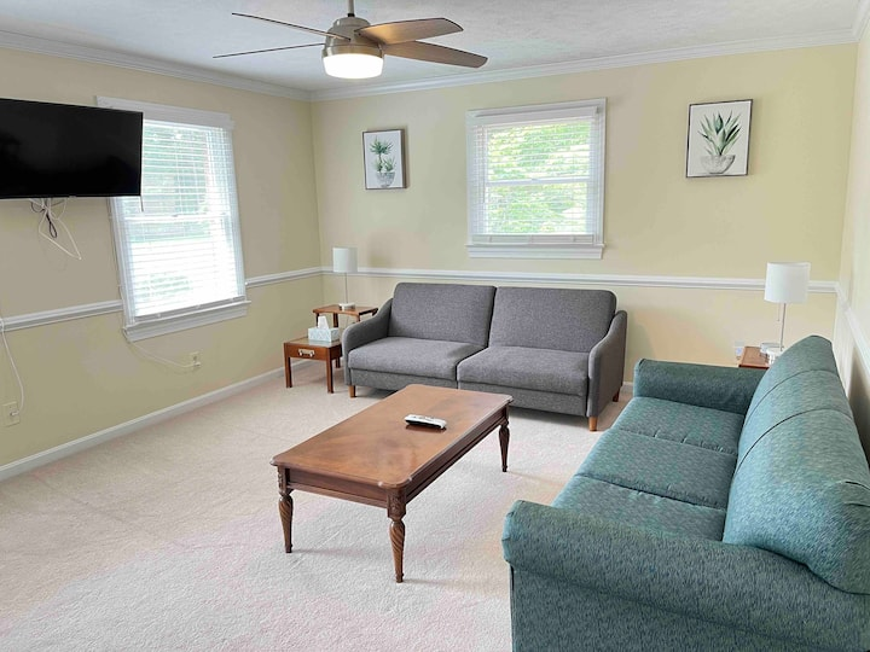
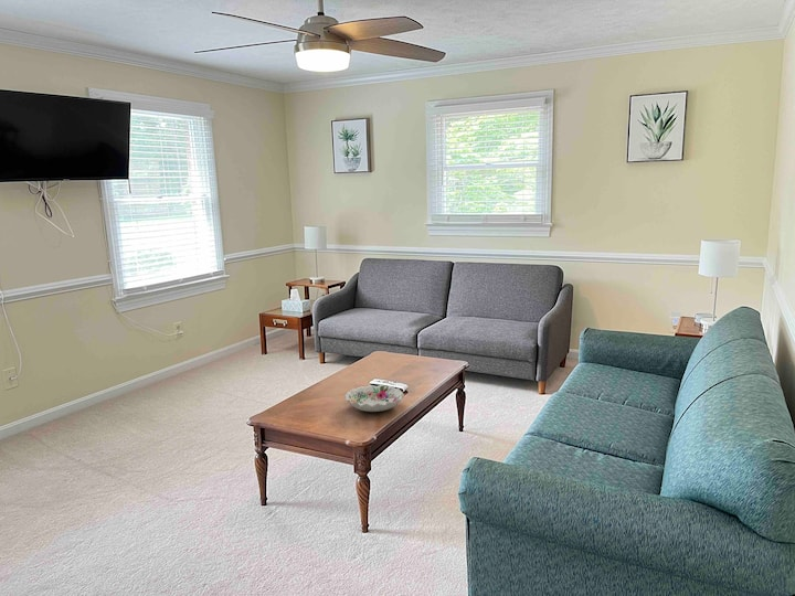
+ decorative bowl [344,384,405,413]
